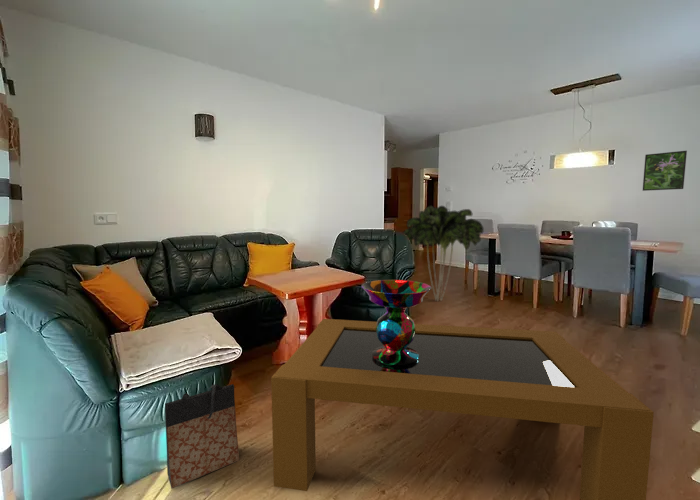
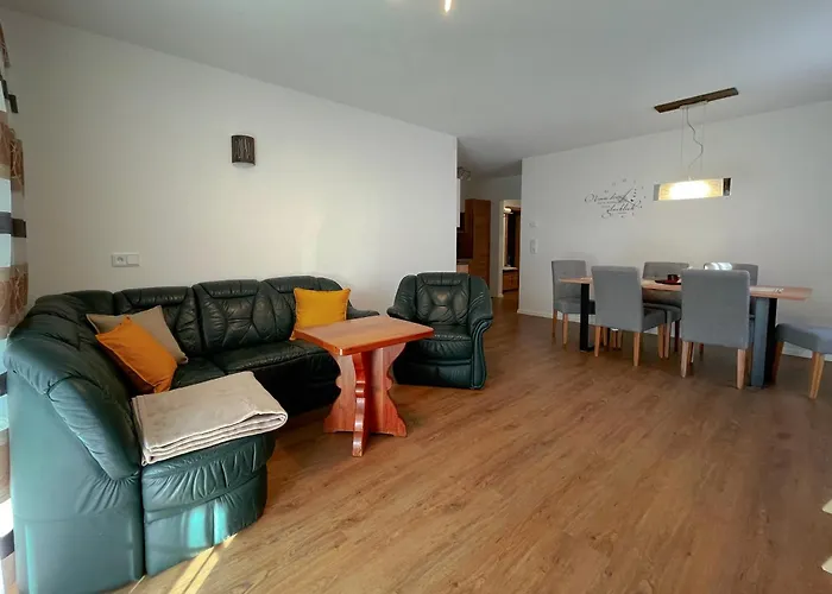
- bag [164,383,240,490]
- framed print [642,150,688,192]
- indoor plant [401,205,485,302]
- decorative bowl [361,279,432,367]
- coffee table [270,318,655,500]
